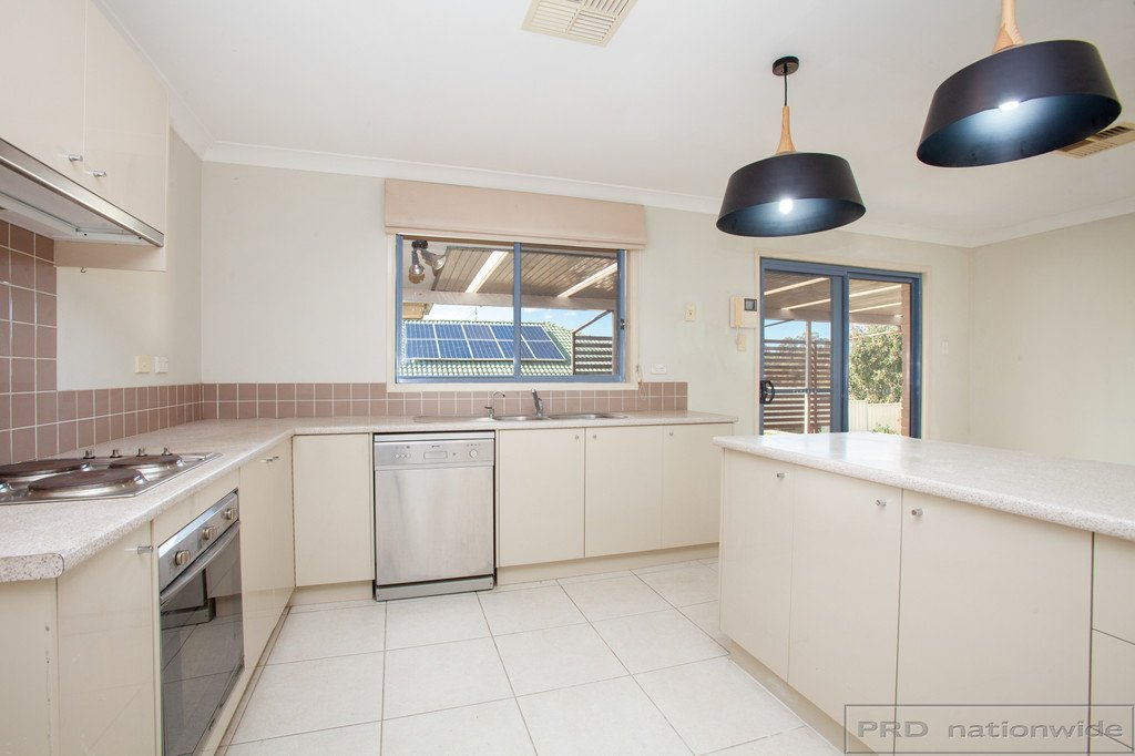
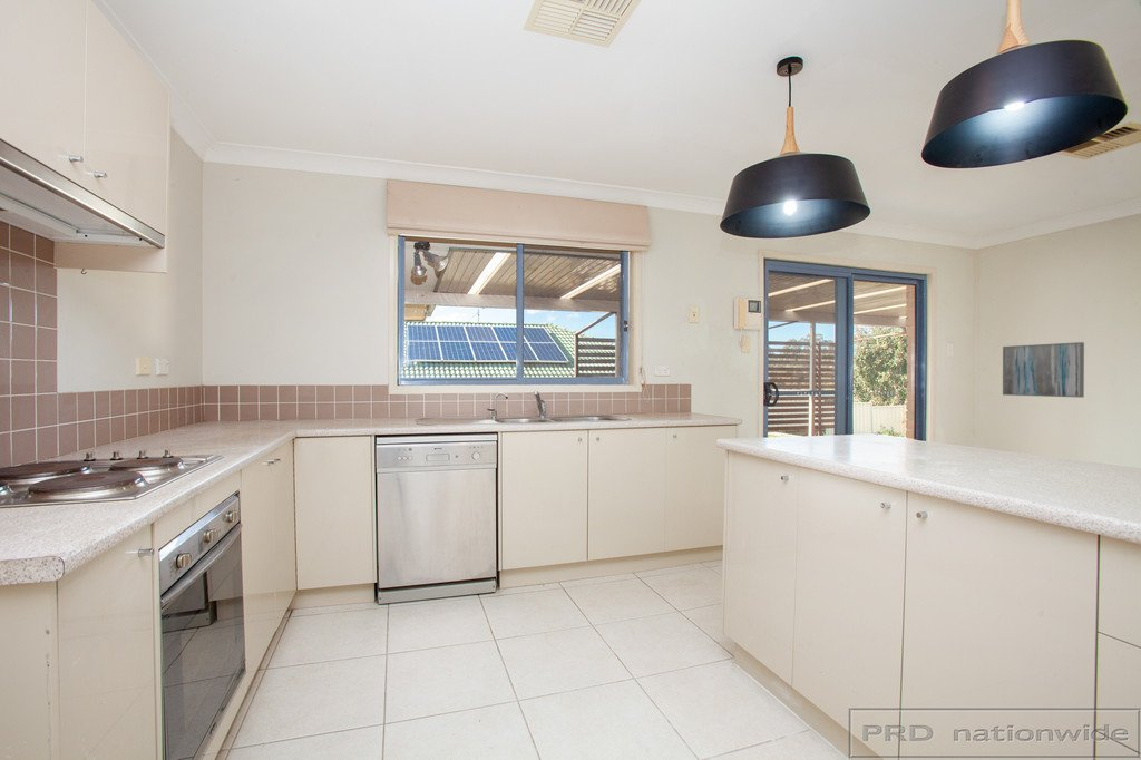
+ wall art [1002,341,1085,399]
